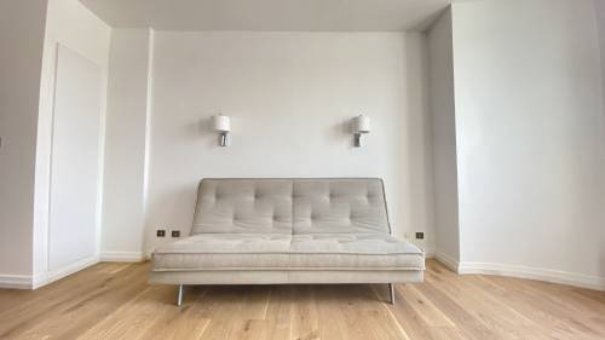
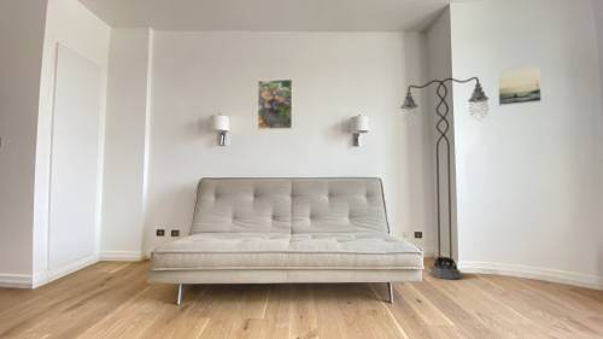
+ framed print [257,78,294,130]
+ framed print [496,65,543,107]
+ floor lamp [399,76,490,281]
